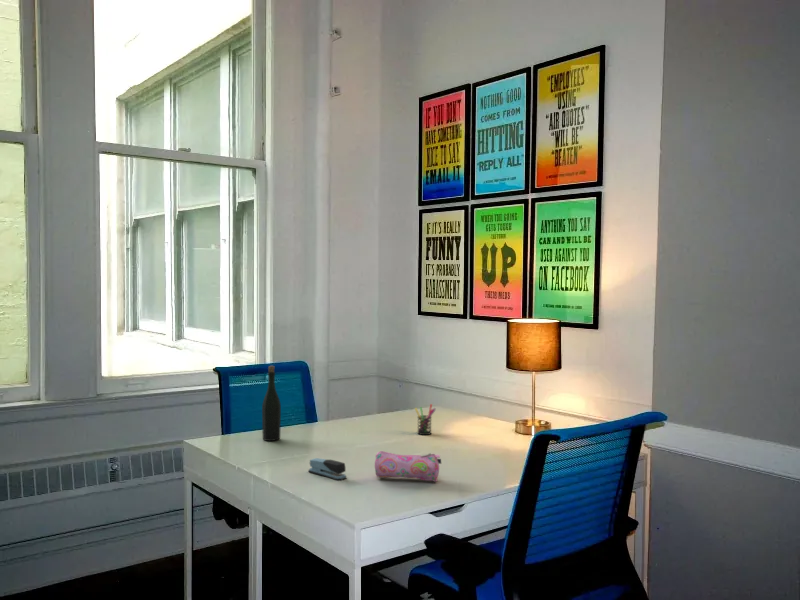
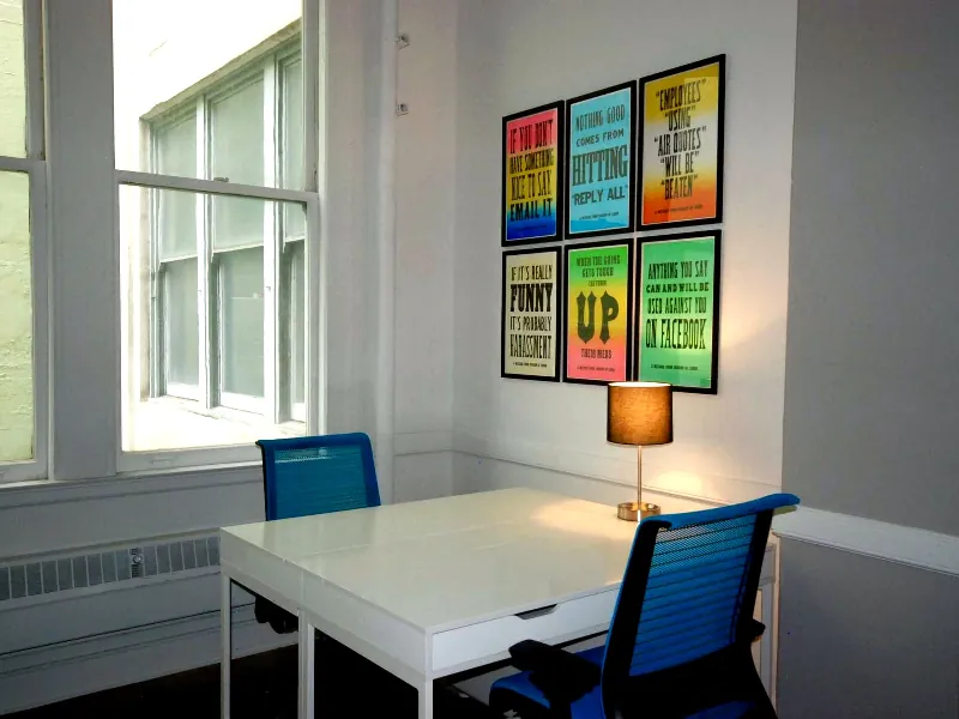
- pen holder [414,403,436,436]
- bottle [261,365,282,442]
- pencil case [374,450,442,483]
- stapler [308,457,347,481]
